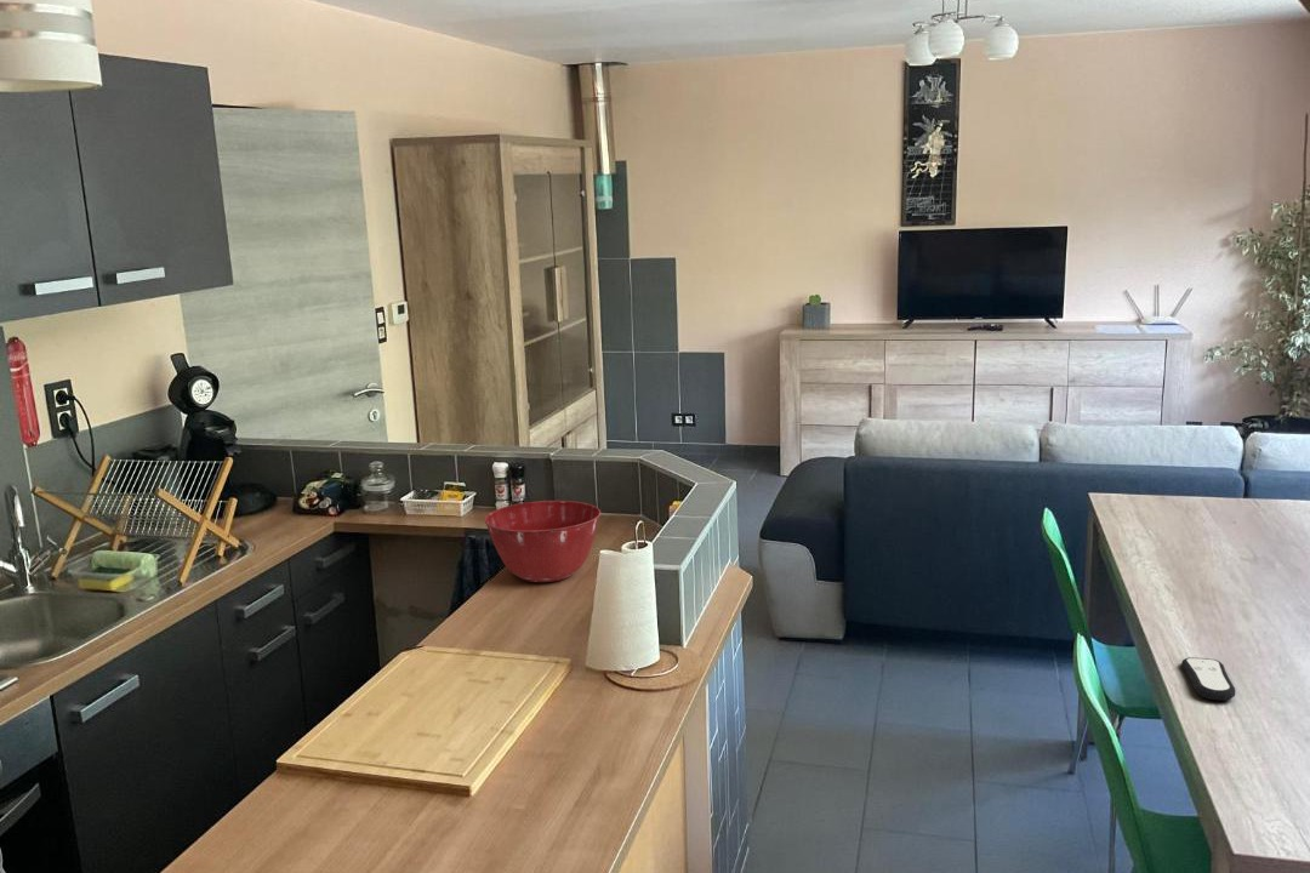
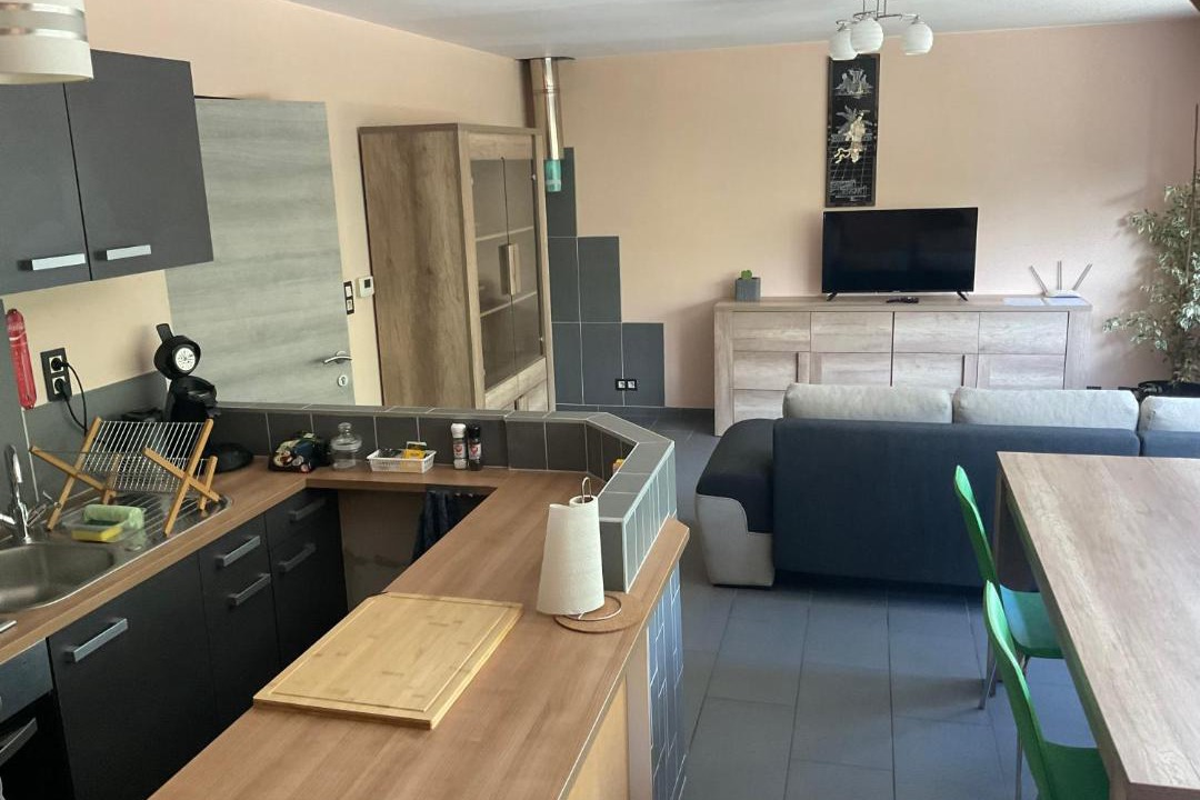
- remote control [1180,656,1236,701]
- mixing bowl [483,500,602,583]
